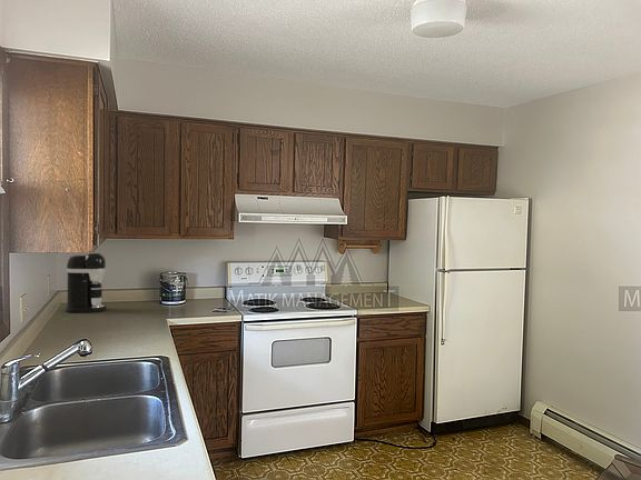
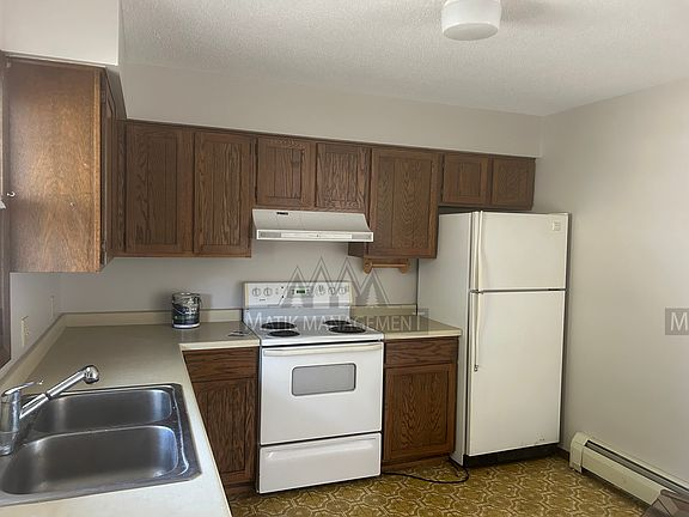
- coffee maker [65,251,107,313]
